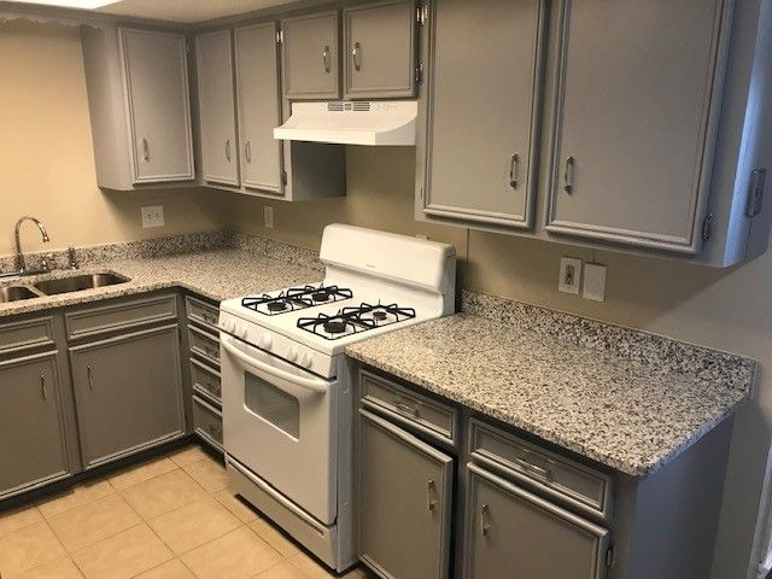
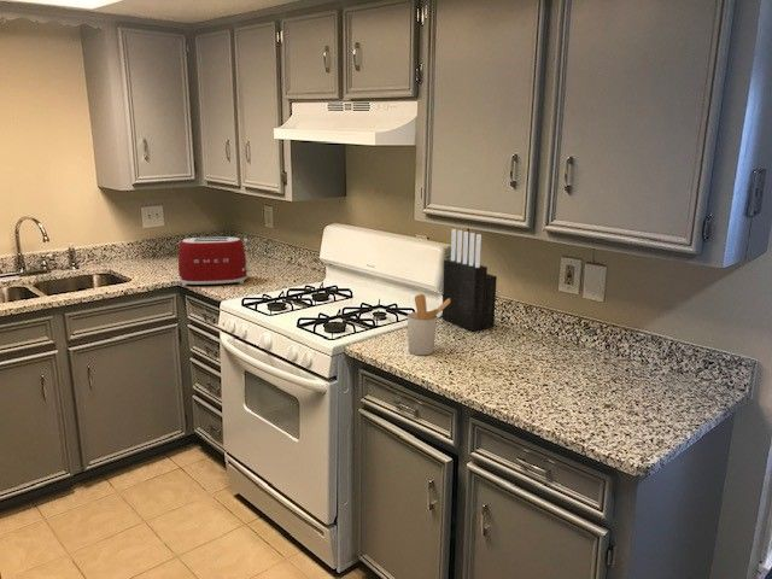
+ utensil holder [407,293,451,356]
+ toaster [177,235,251,287]
+ knife block [441,228,498,333]
